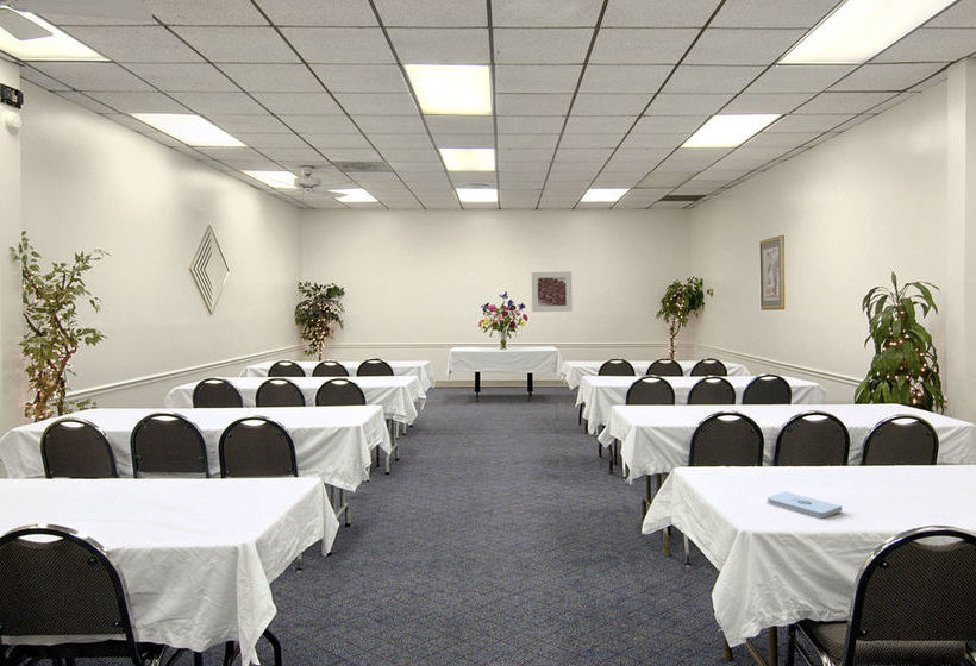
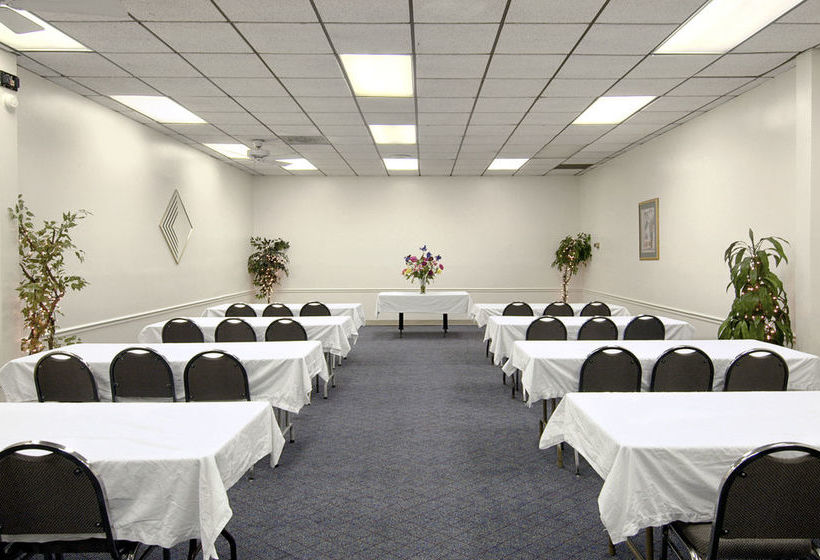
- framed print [531,270,574,313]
- notepad [767,490,843,519]
